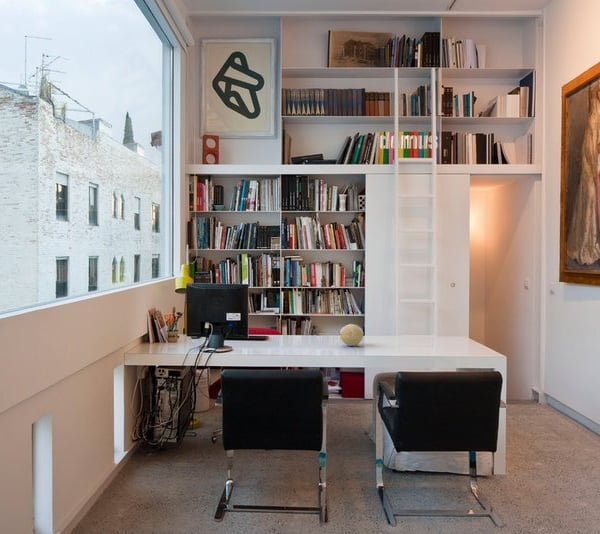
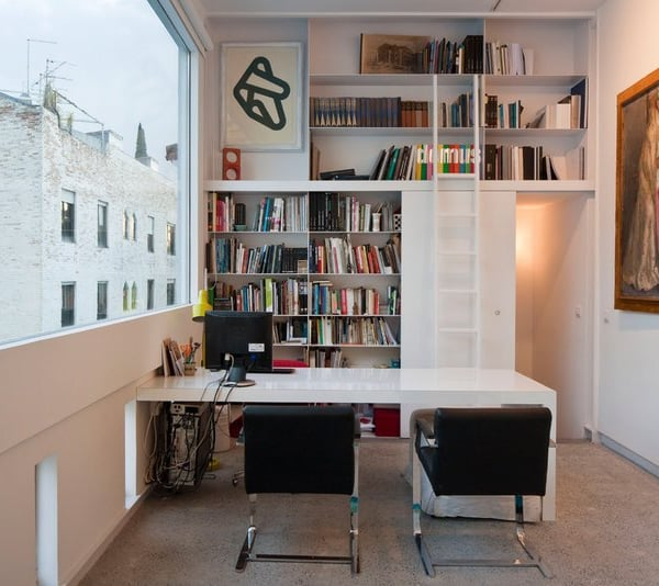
- decorative ball [339,323,364,347]
